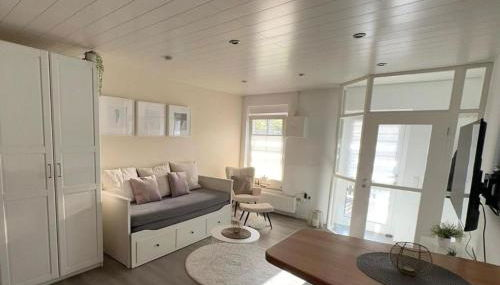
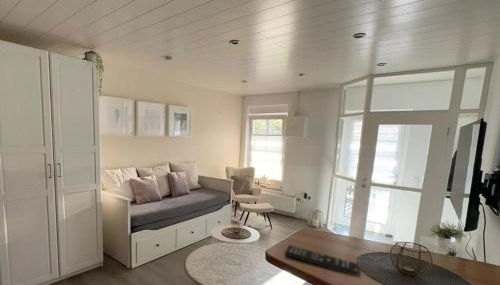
+ remote control [284,244,360,277]
